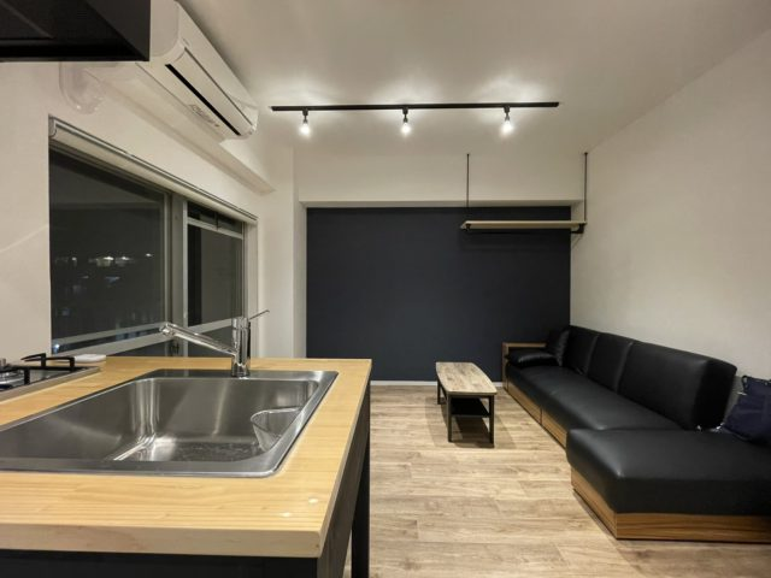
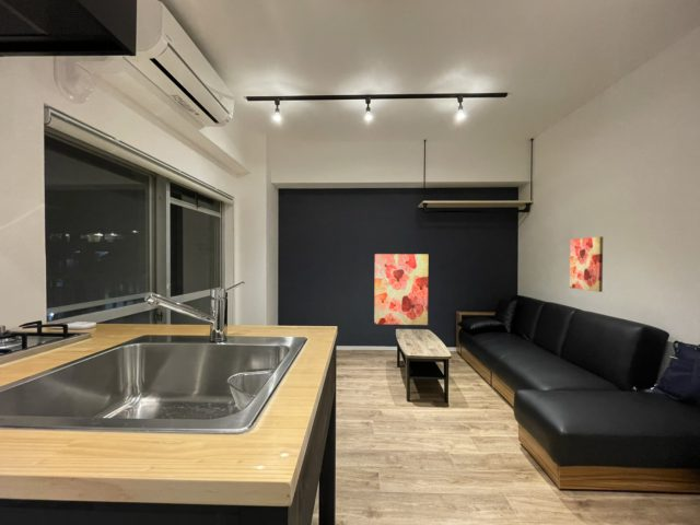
+ wall art [373,253,430,326]
+ wall art [569,235,604,293]
